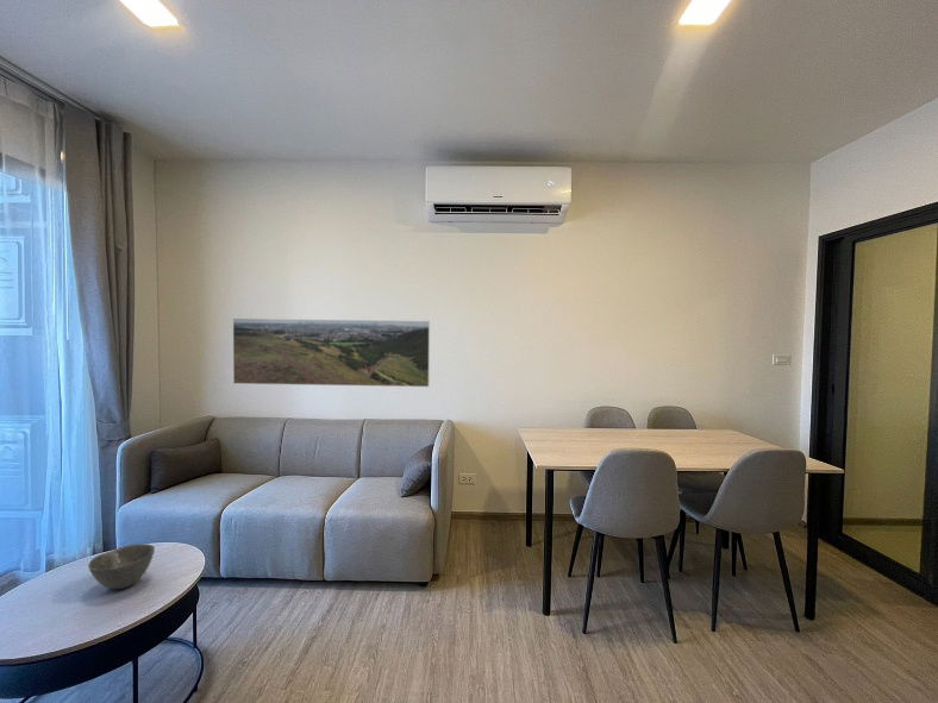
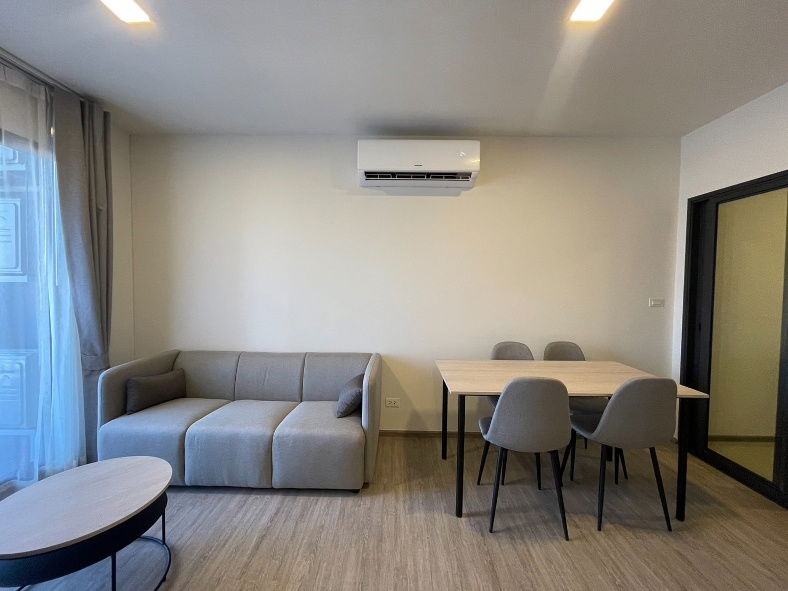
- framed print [232,318,431,388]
- bowl [87,542,156,590]
